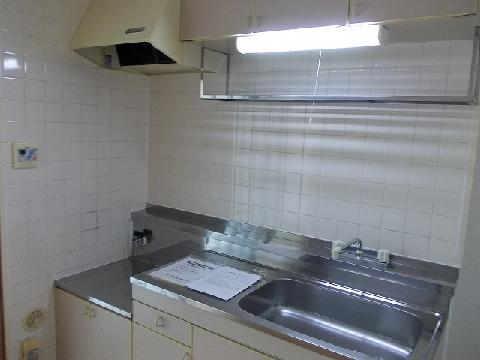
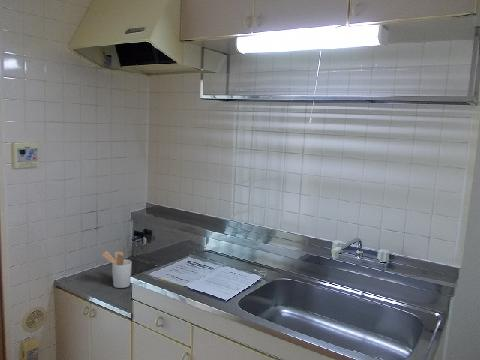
+ utensil holder [101,250,133,289]
